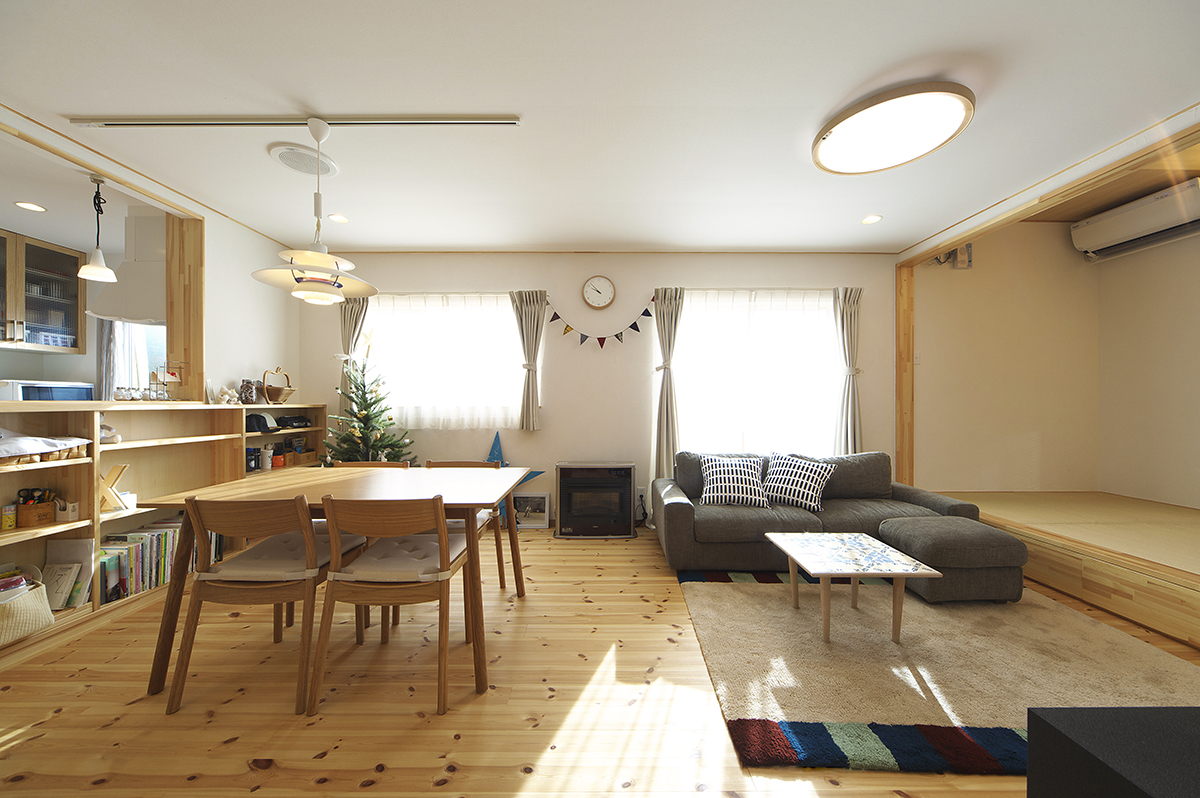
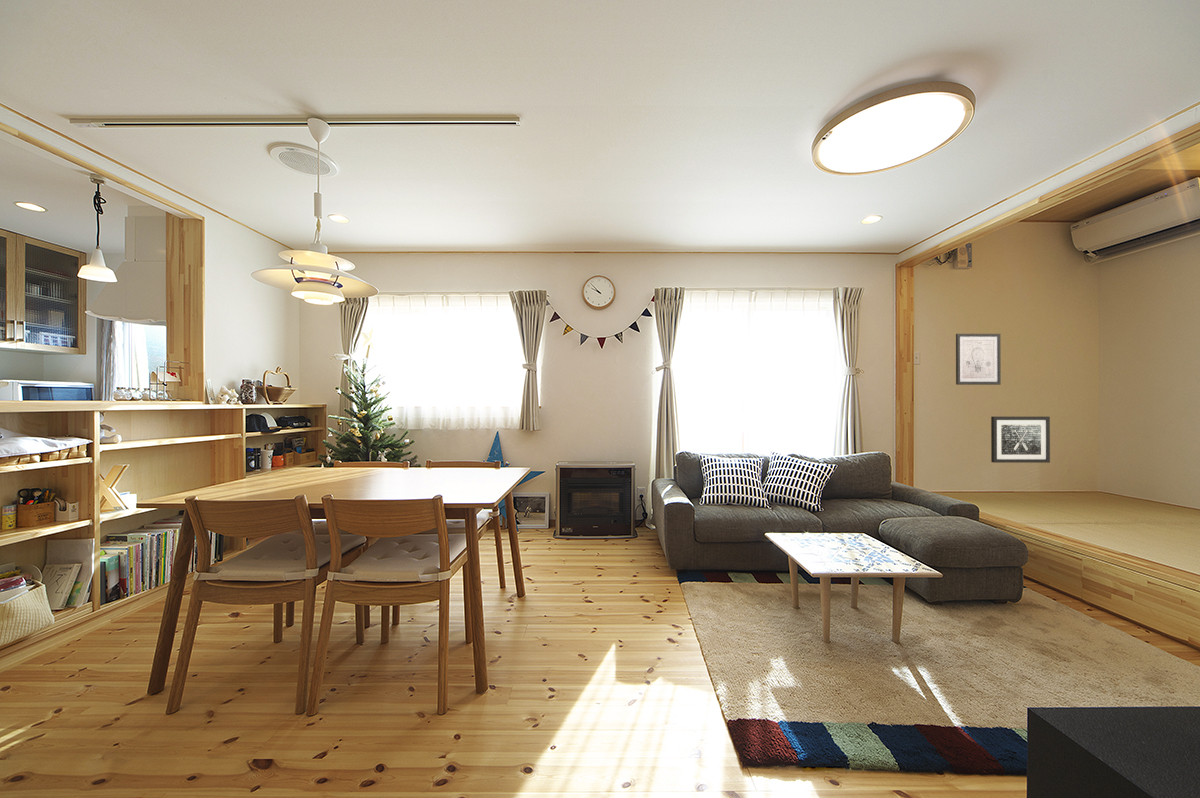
+ wall art [955,333,1002,386]
+ wall art [990,415,1051,464]
